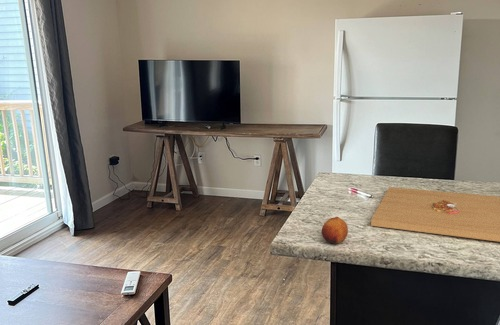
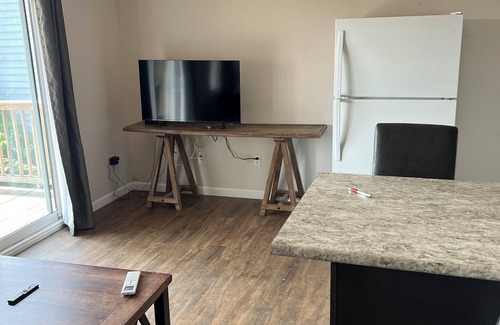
- platter [370,186,500,243]
- fruit [321,216,349,245]
